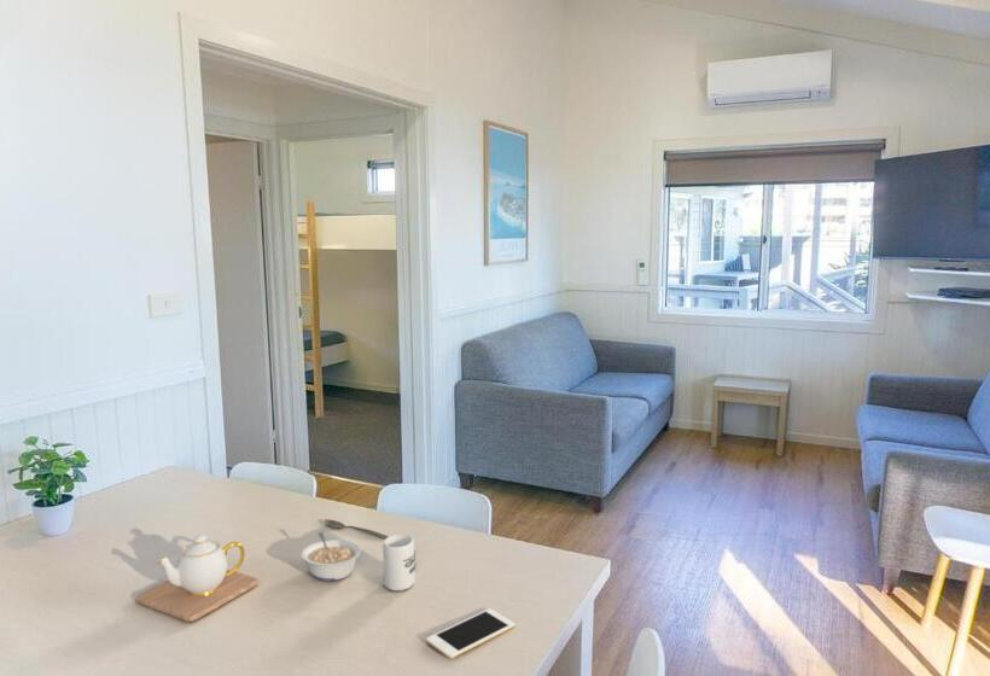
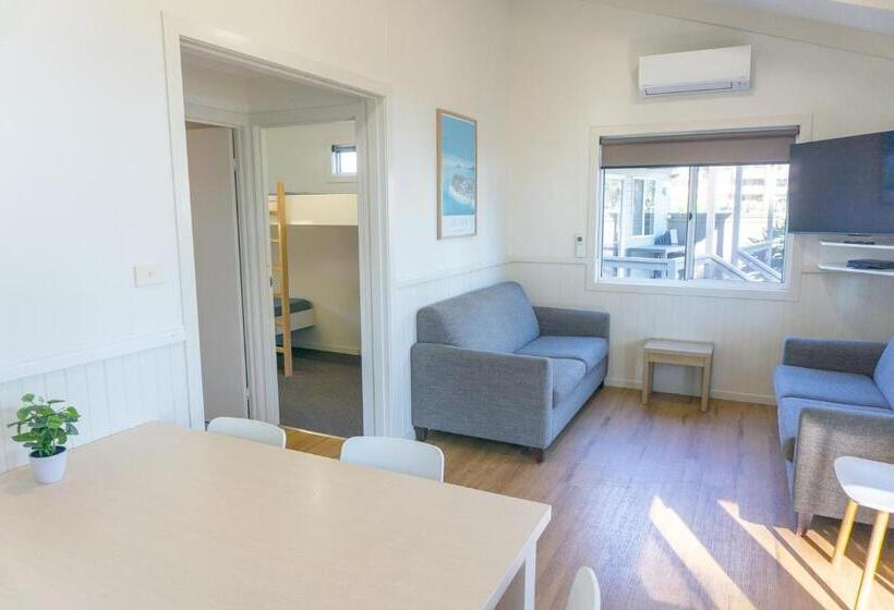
- cell phone [425,607,516,660]
- cup [382,534,417,592]
- teapot [135,534,258,623]
- spoon [324,518,389,540]
- legume [301,531,362,582]
